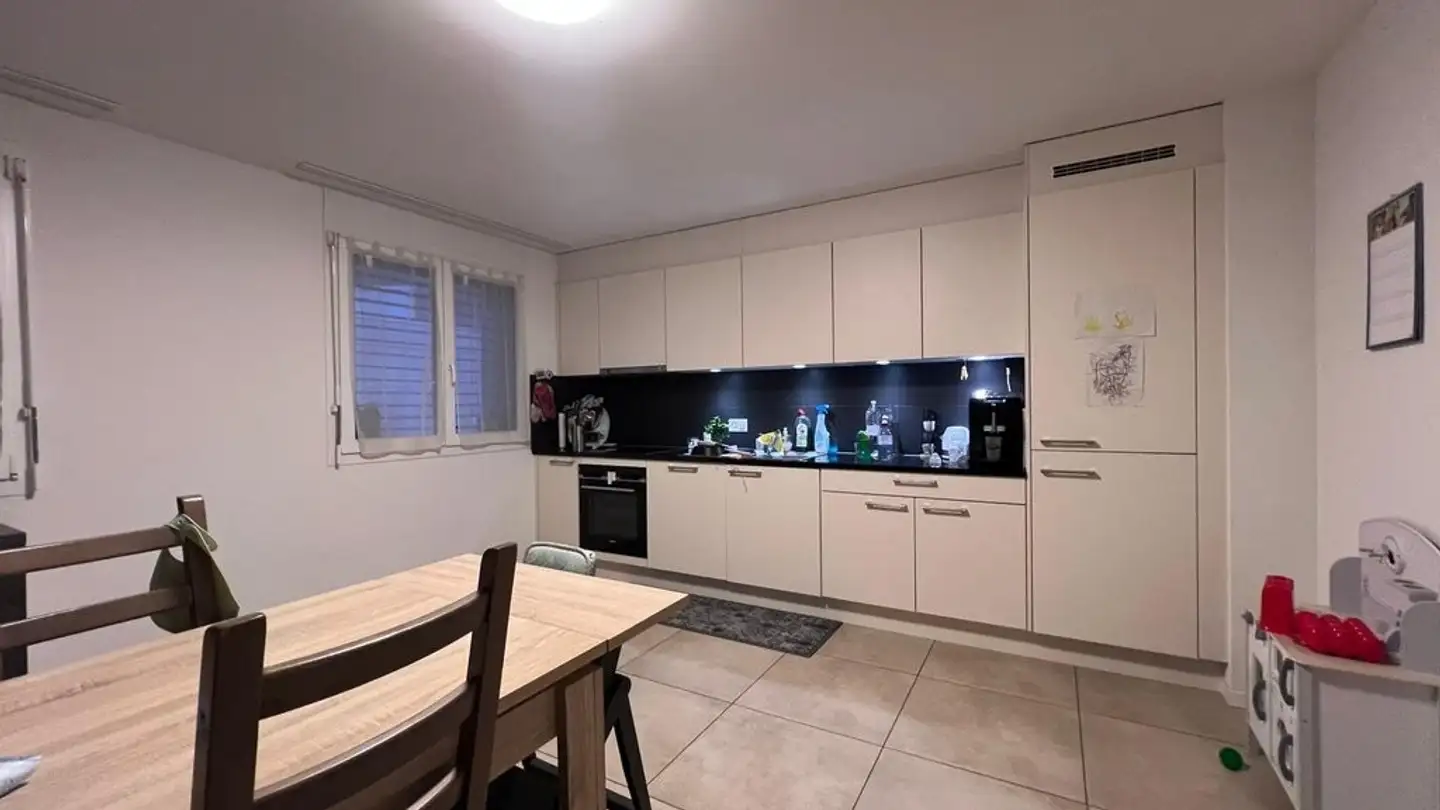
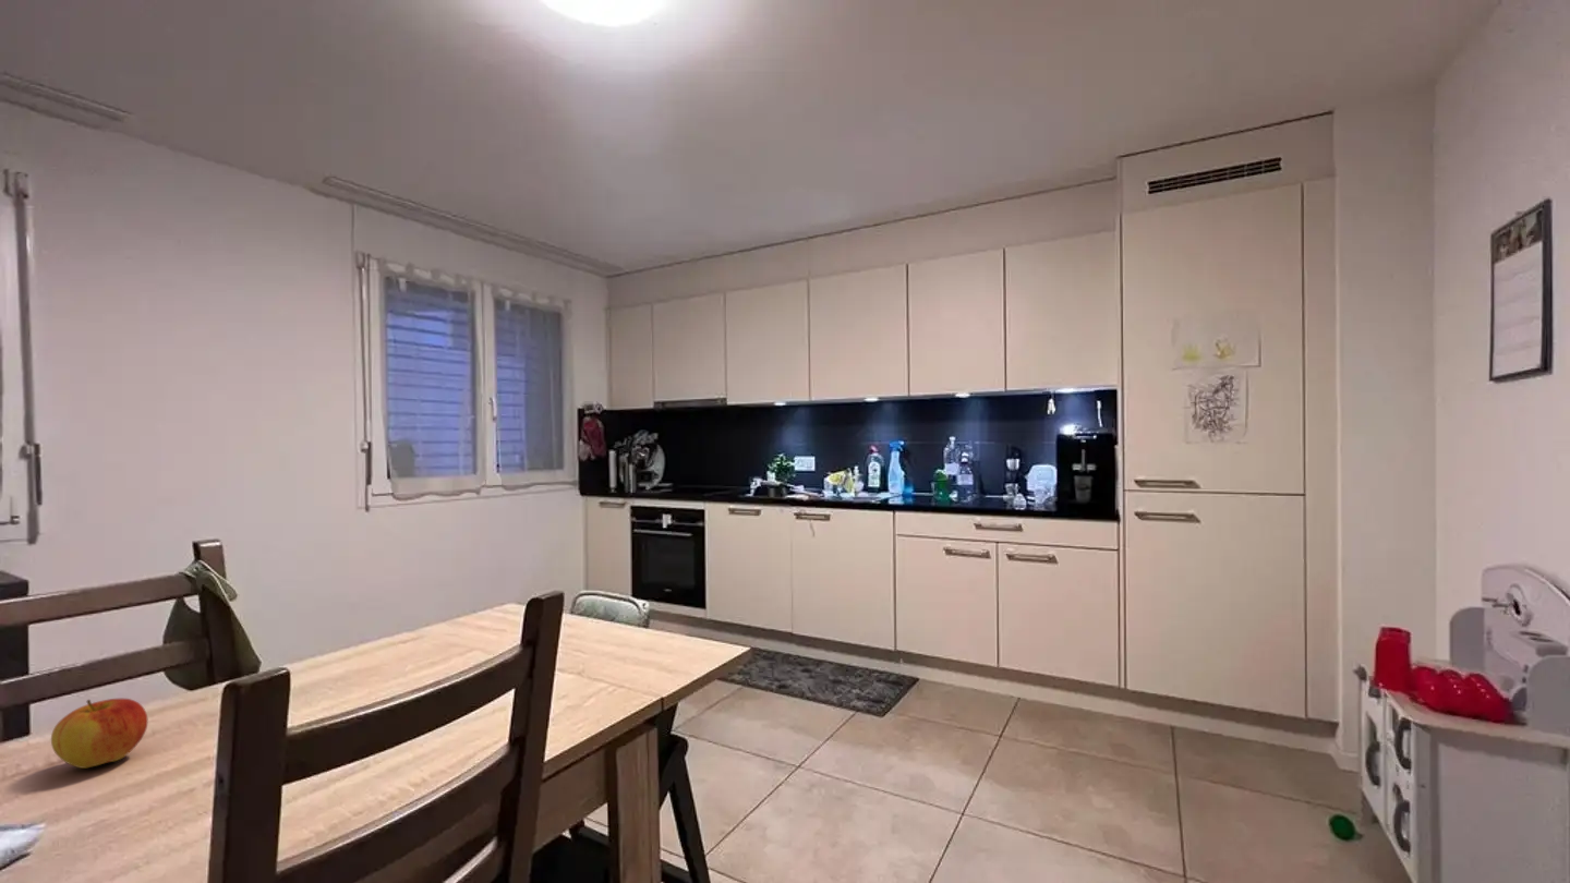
+ apple [50,698,149,770]
